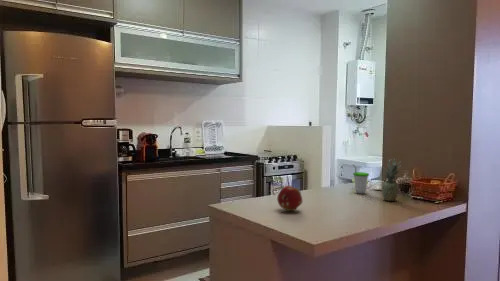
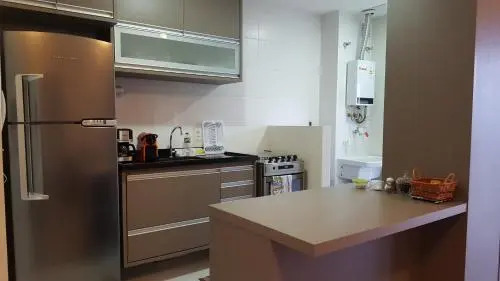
- fruit [381,158,402,202]
- fruit [276,185,303,212]
- cup [352,163,370,195]
